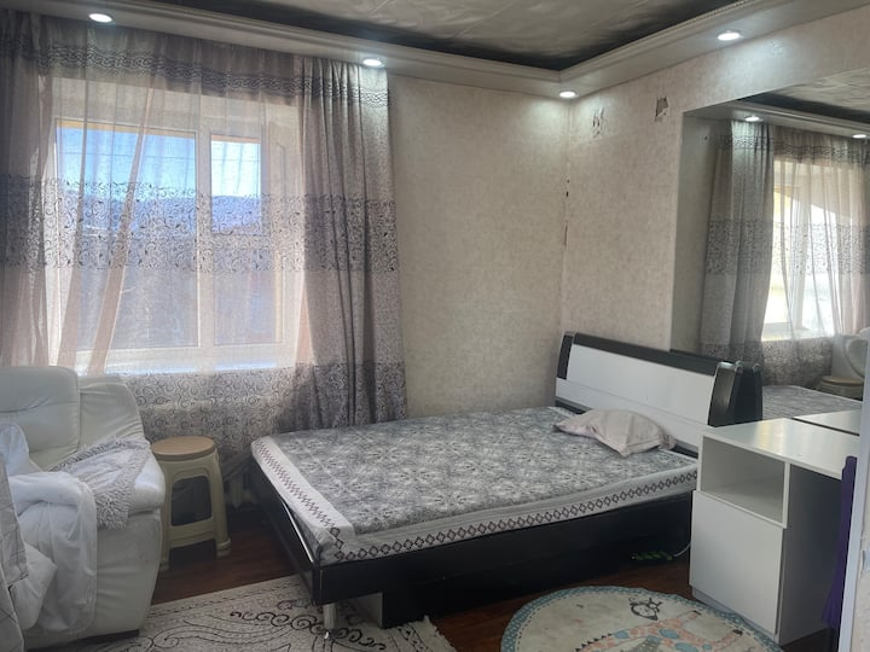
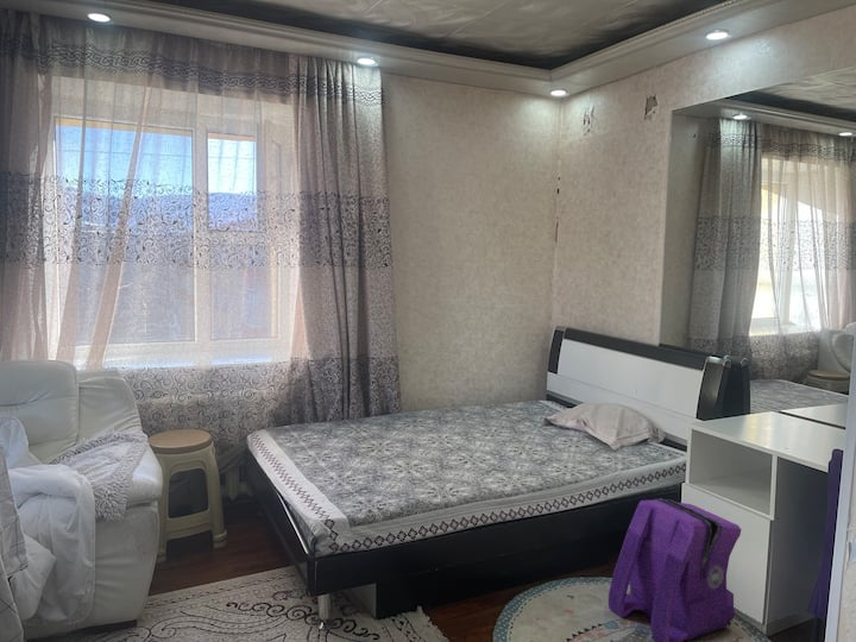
+ backpack [608,497,742,642]
